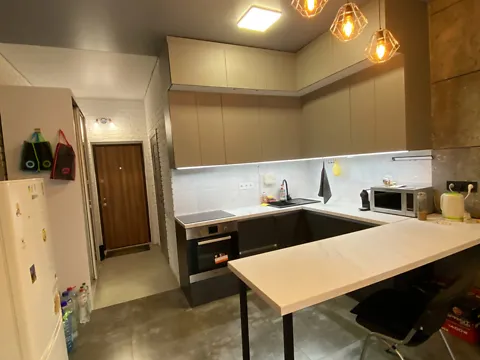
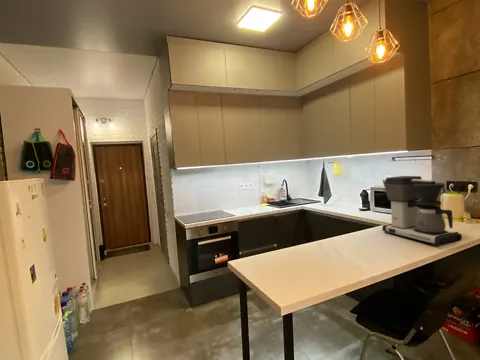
+ coffee maker [381,175,463,248]
